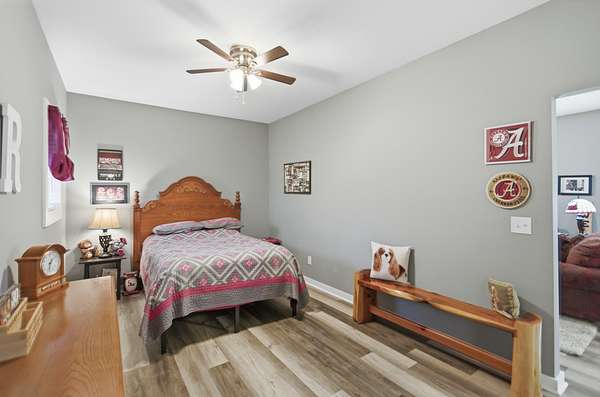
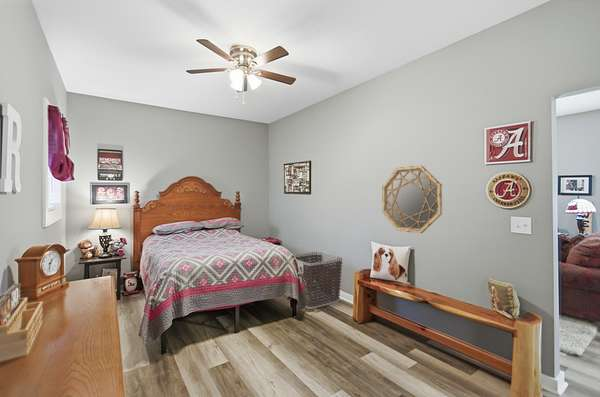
+ home mirror [381,165,443,234]
+ clothes hamper [293,251,343,310]
